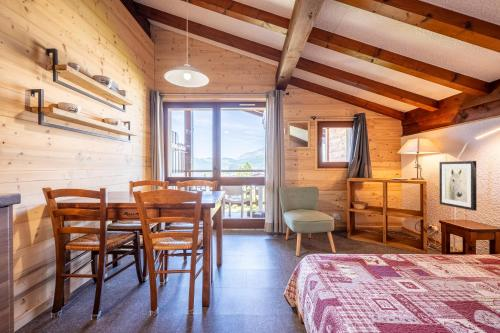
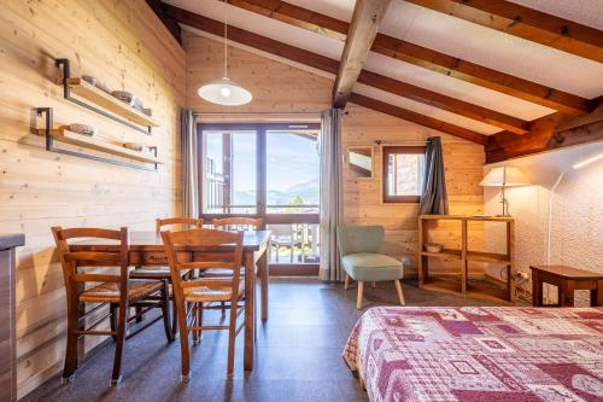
- wall art [439,160,478,212]
